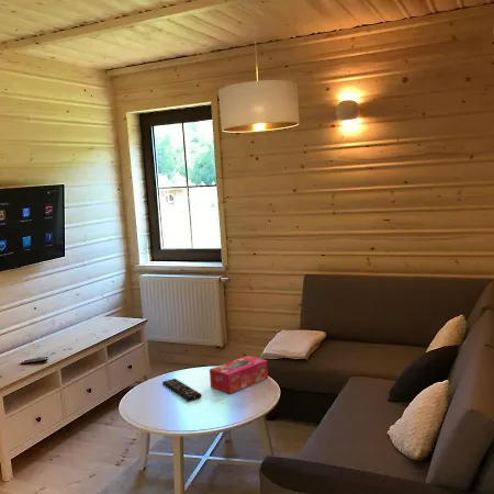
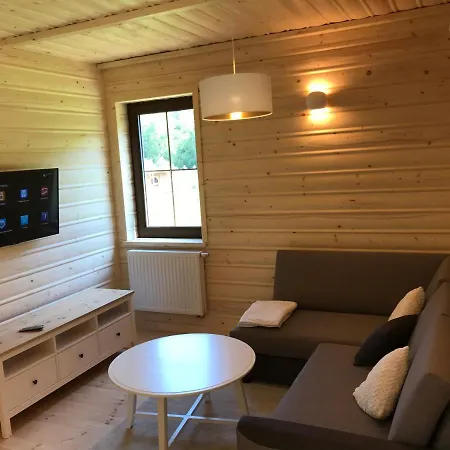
- tissue box [209,355,269,394]
- remote control [161,378,203,402]
